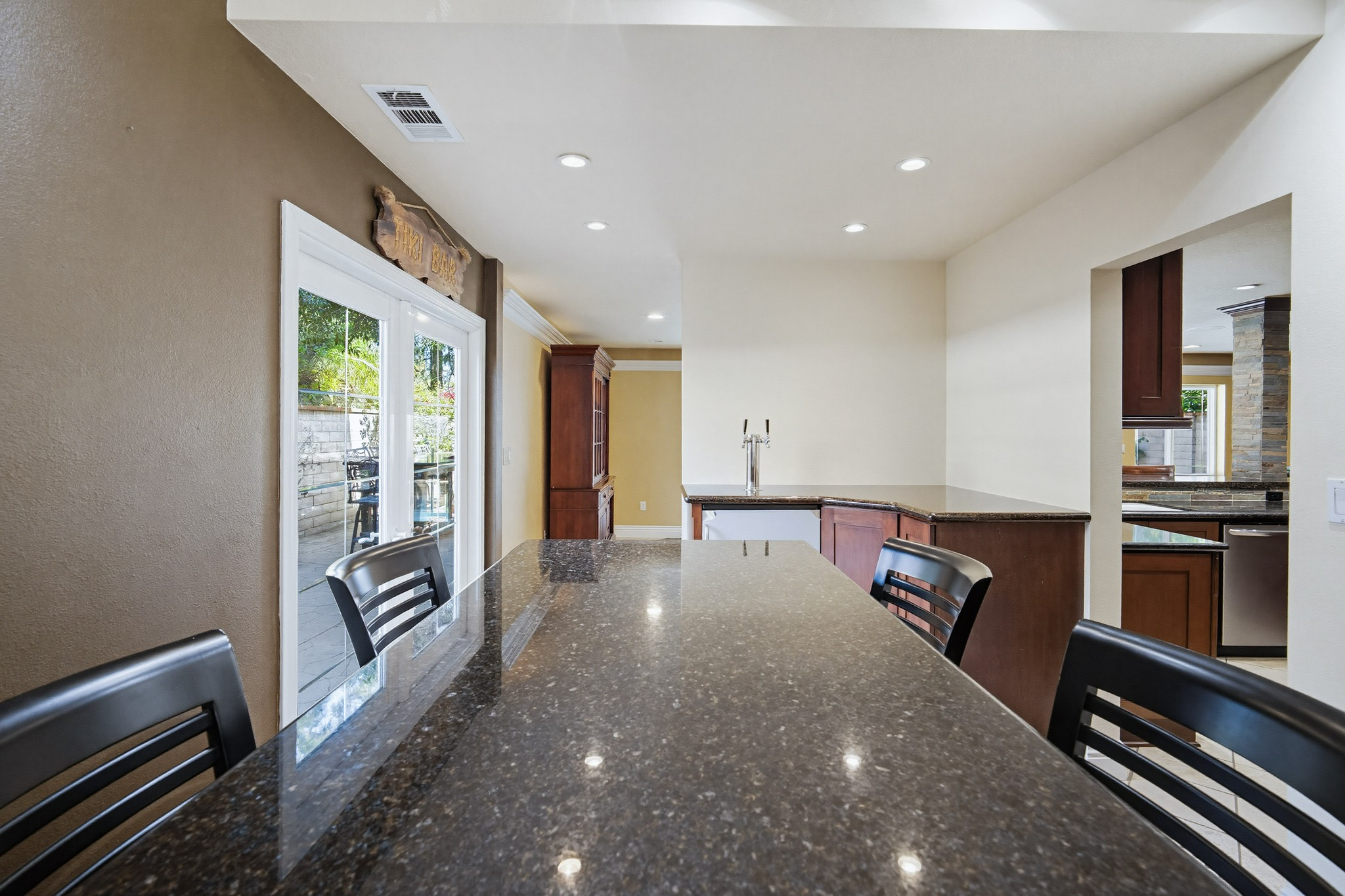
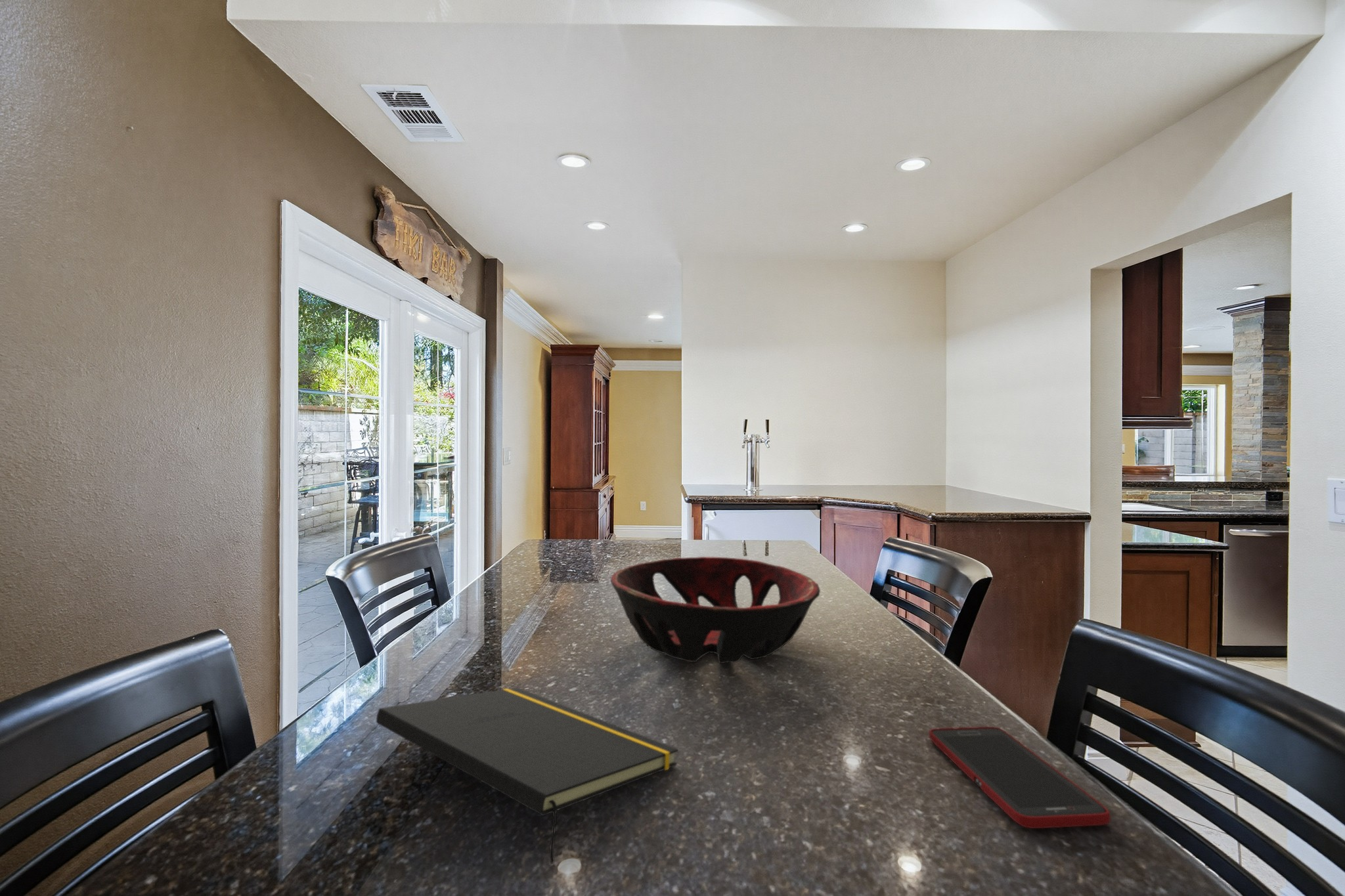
+ decorative bowl [609,556,821,664]
+ cell phone [929,726,1111,829]
+ notepad [376,687,679,864]
